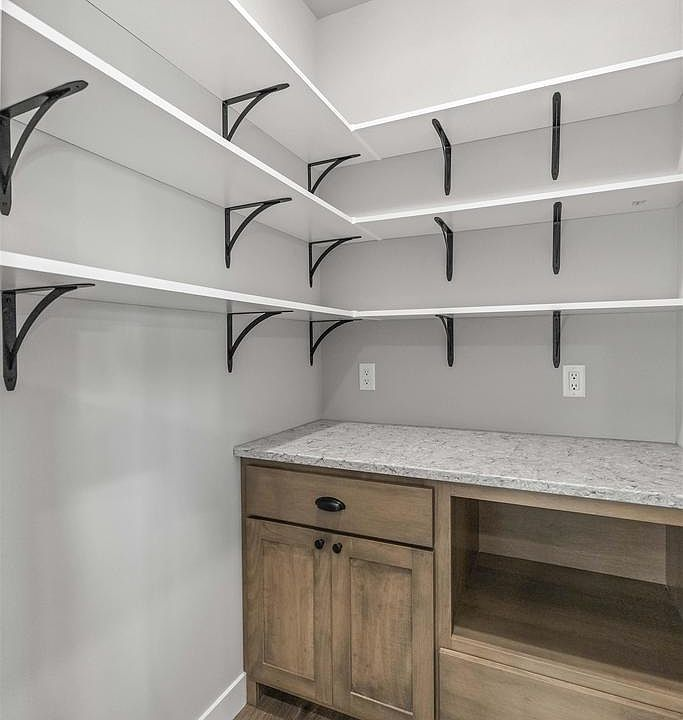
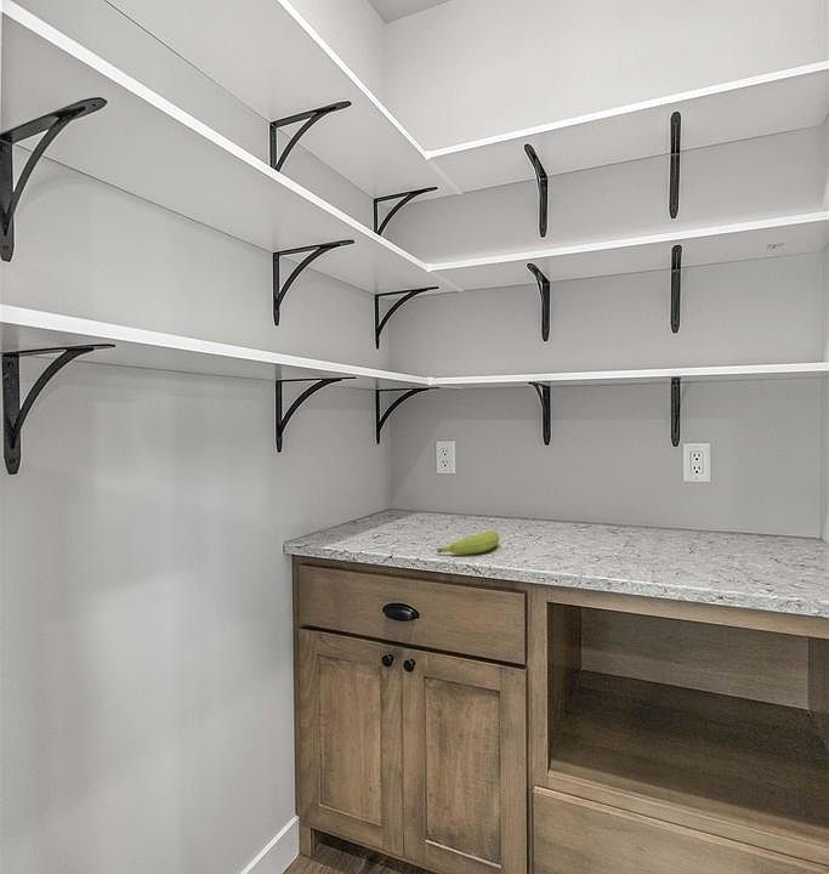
+ fruit [436,529,500,555]
